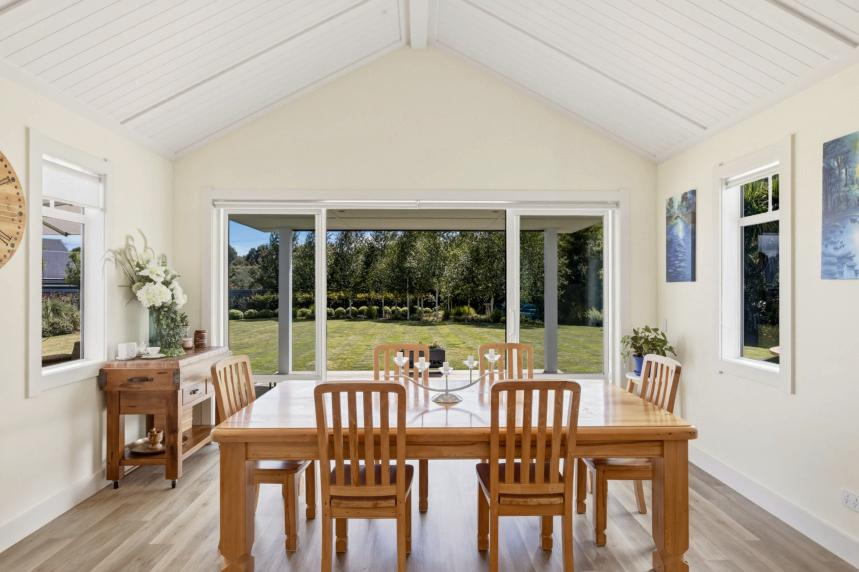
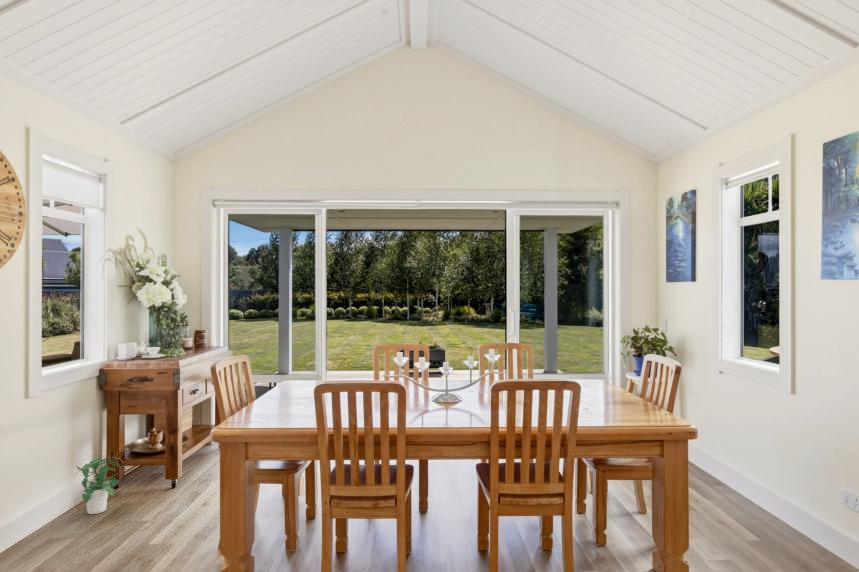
+ potted plant [73,456,123,515]
